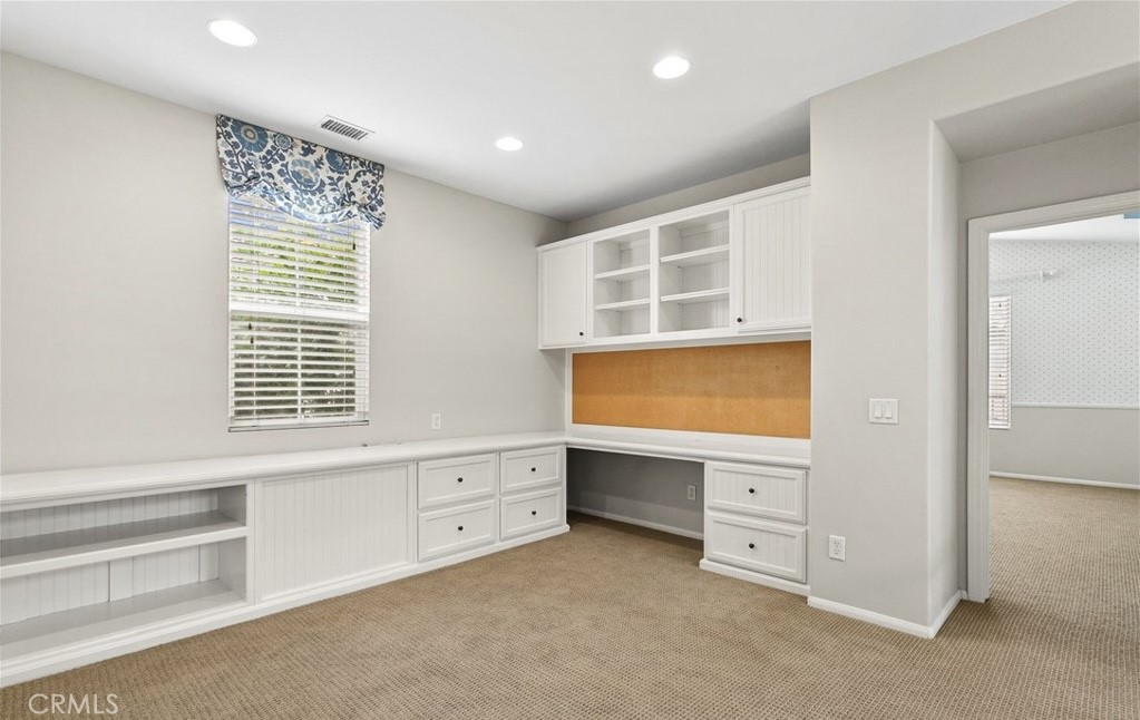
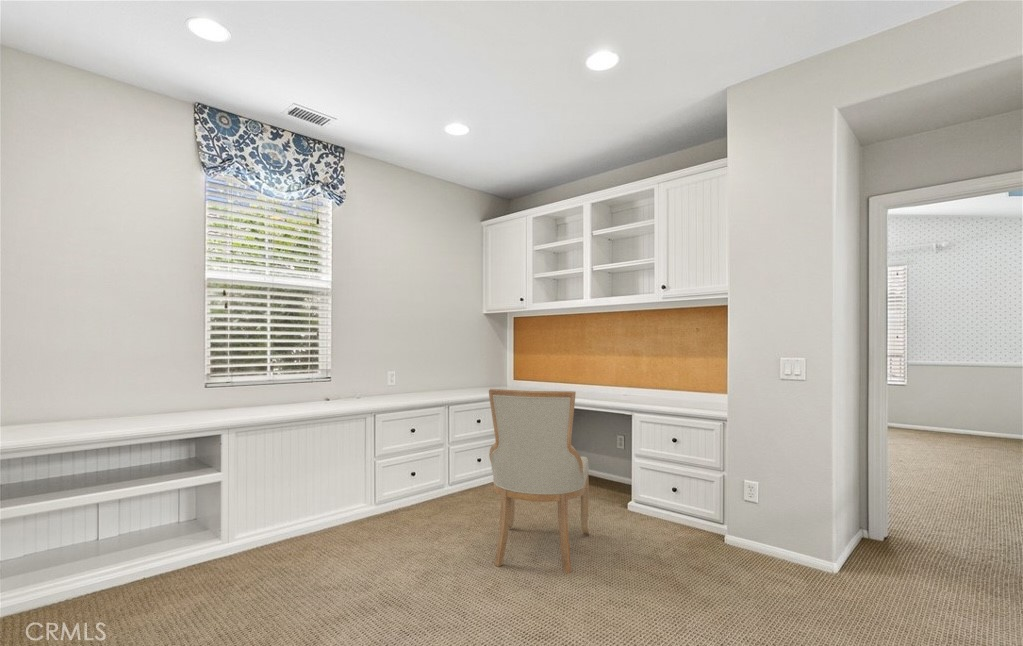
+ chair [488,388,590,574]
